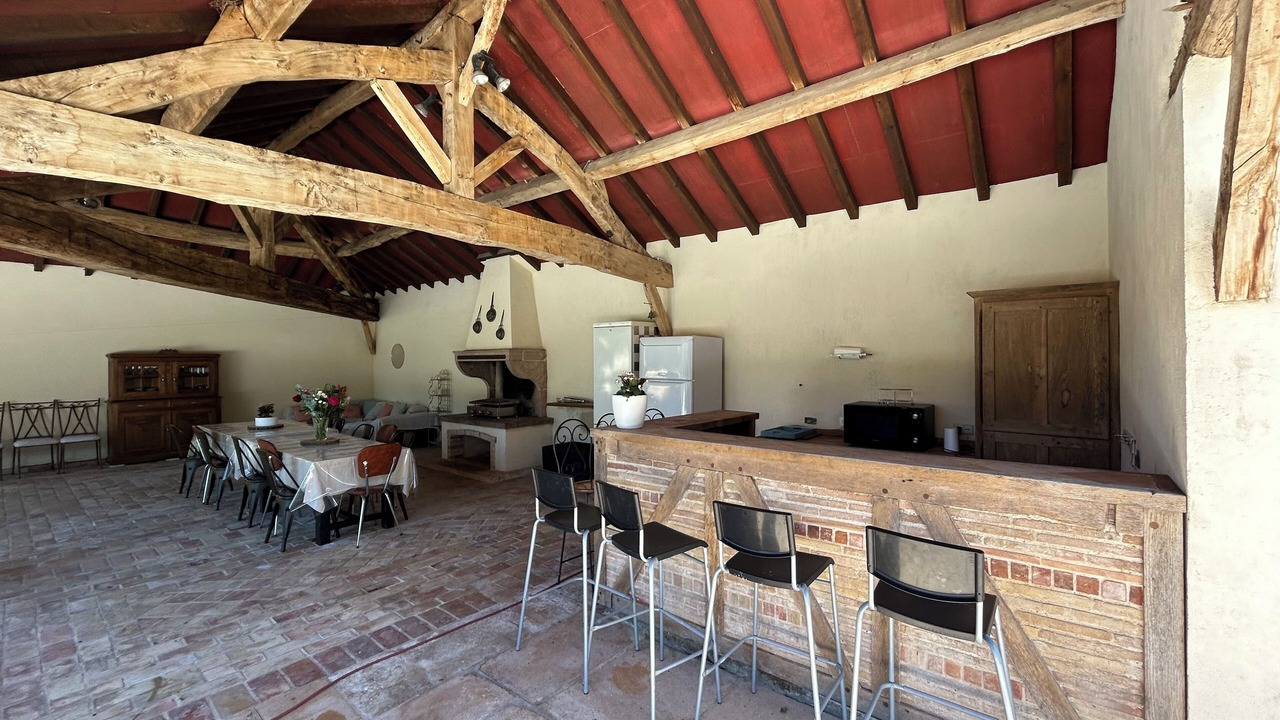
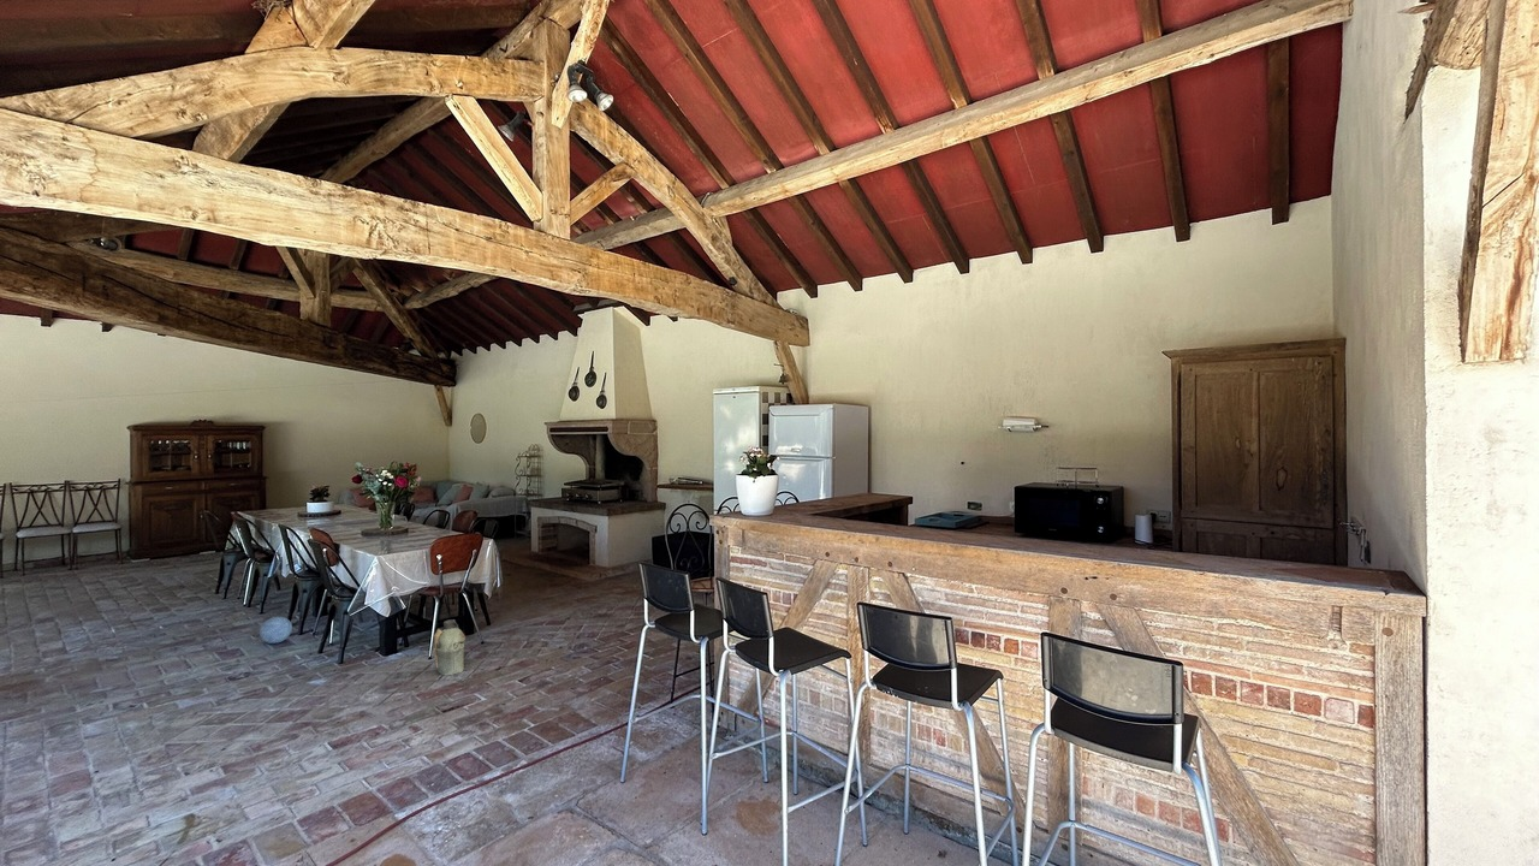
+ ball [259,616,293,645]
+ military canteen [432,618,467,677]
